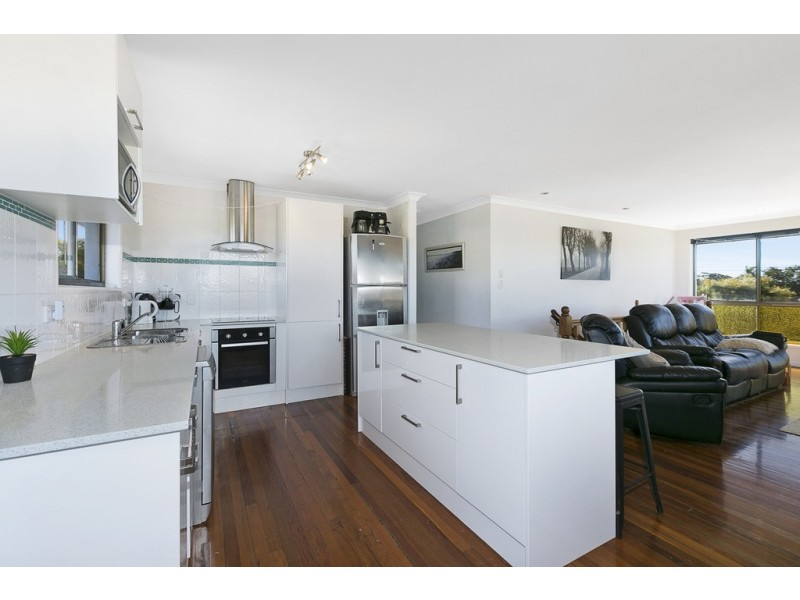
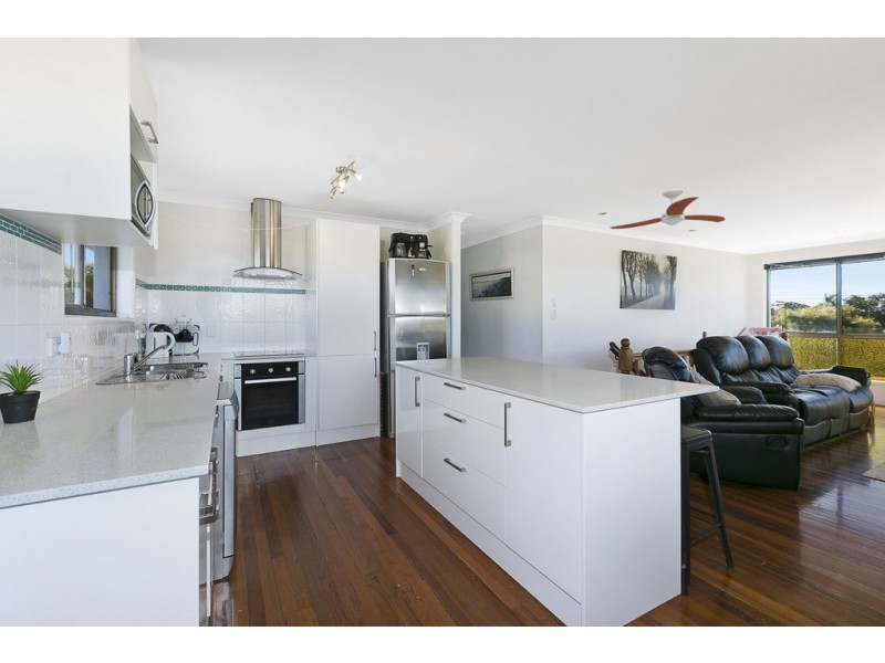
+ ceiling fan [608,188,726,230]
